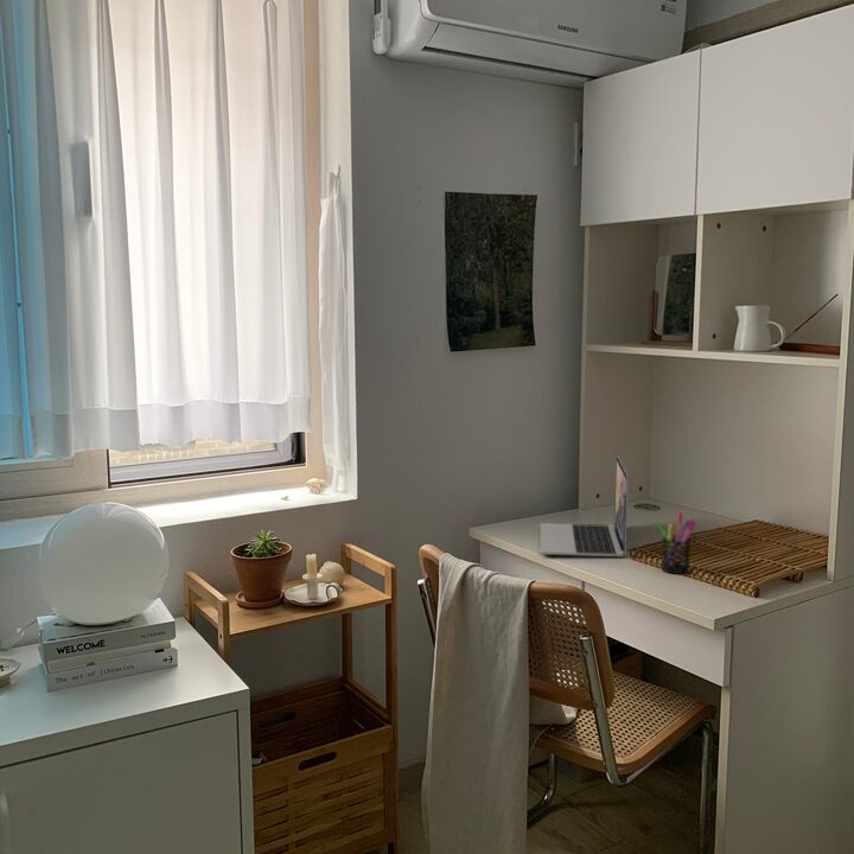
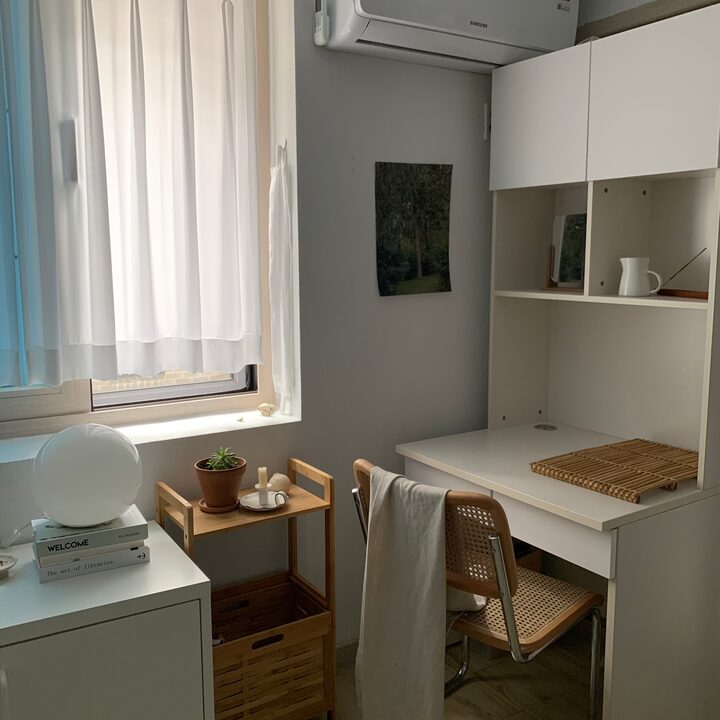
- laptop [540,454,629,557]
- pen holder [656,511,696,575]
